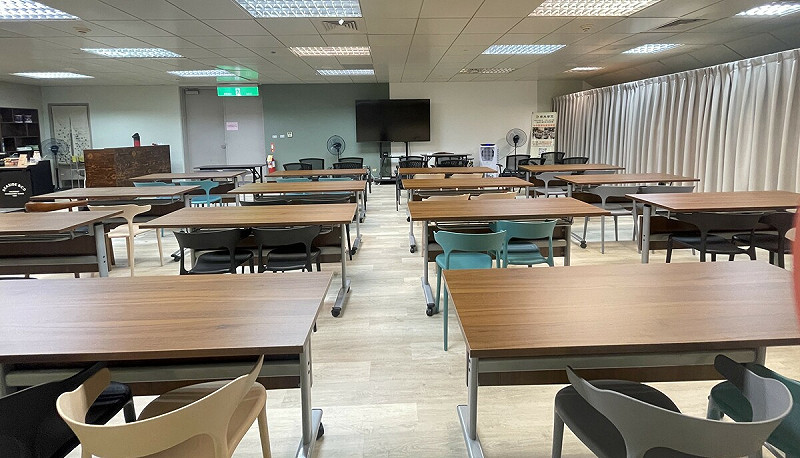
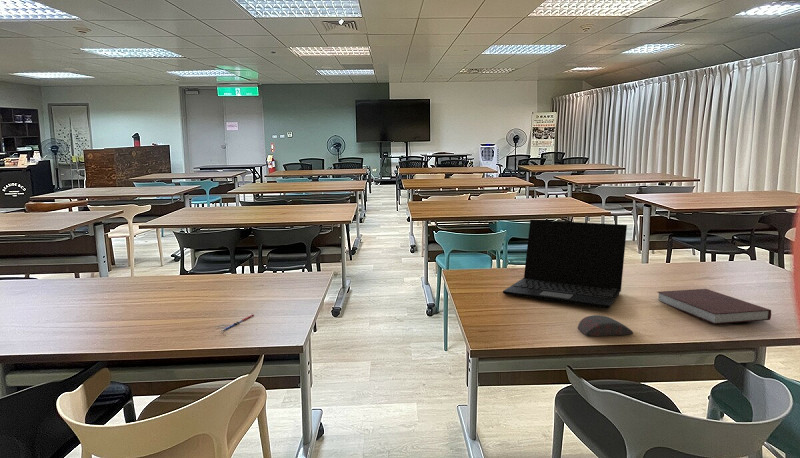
+ notebook [656,288,772,325]
+ laptop [502,219,628,309]
+ computer mouse [577,314,634,337]
+ pen [220,313,255,333]
